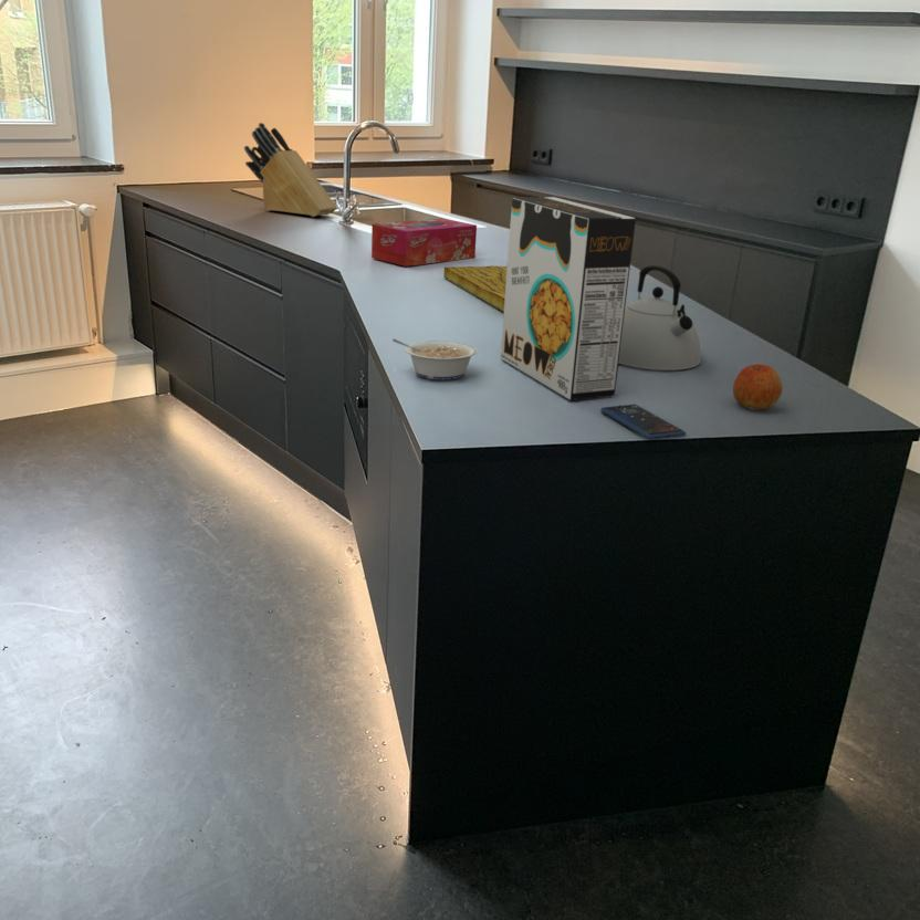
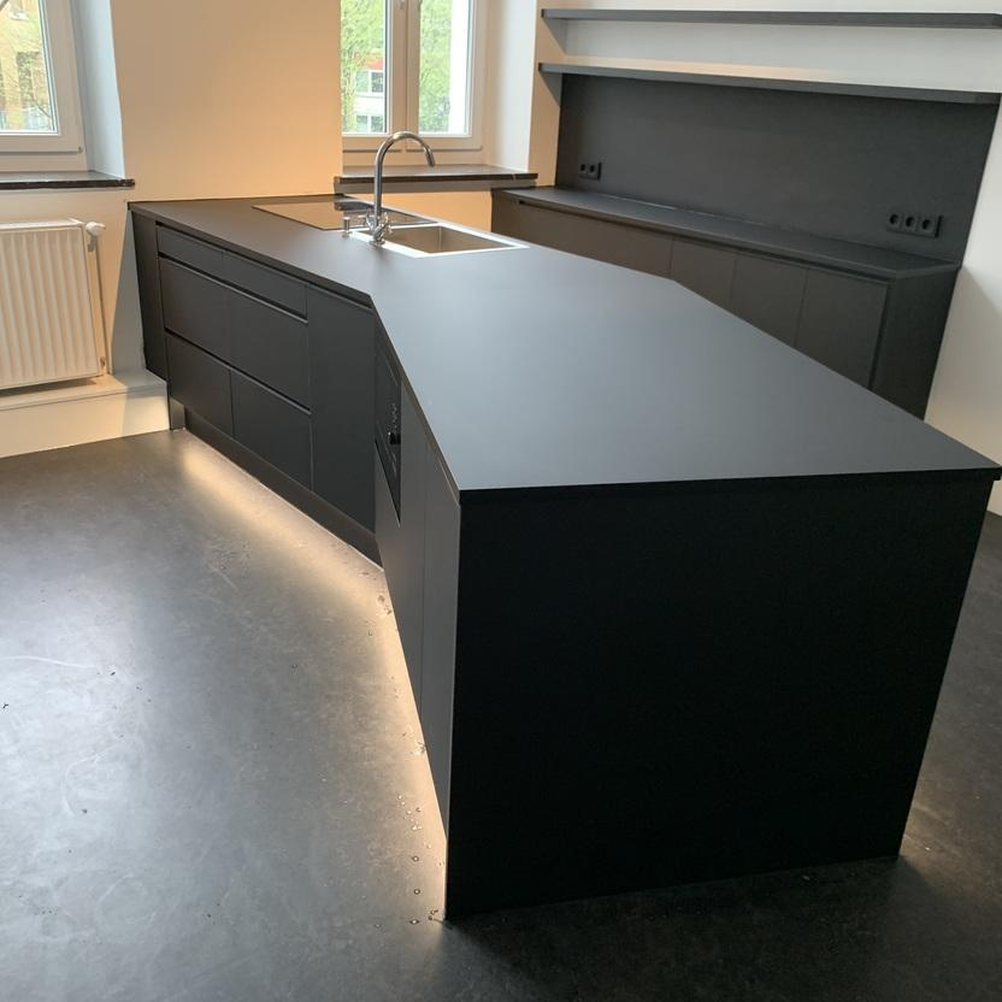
- cutting board [442,264,508,313]
- legume [391,337,478,381]
- tissue box [370,218,478,268]
- knife block [243,122,338,218]
- cereal box [500,196,637,401]
- kettle [618,264,702,372]
- smartphone [599,404,687,441]
- apple [732,363,783,411]
